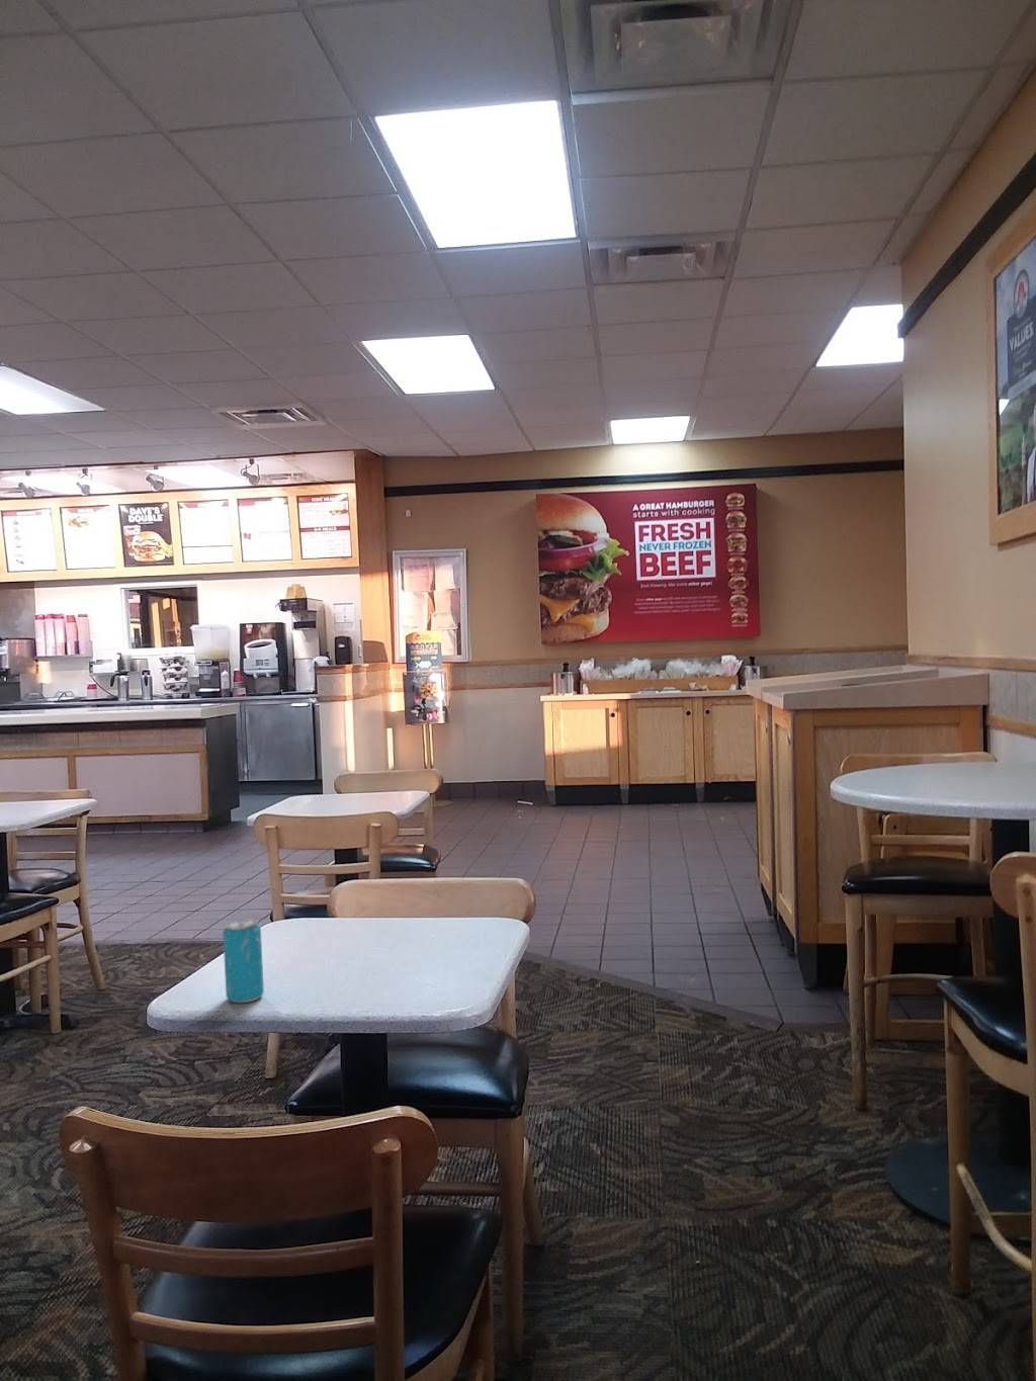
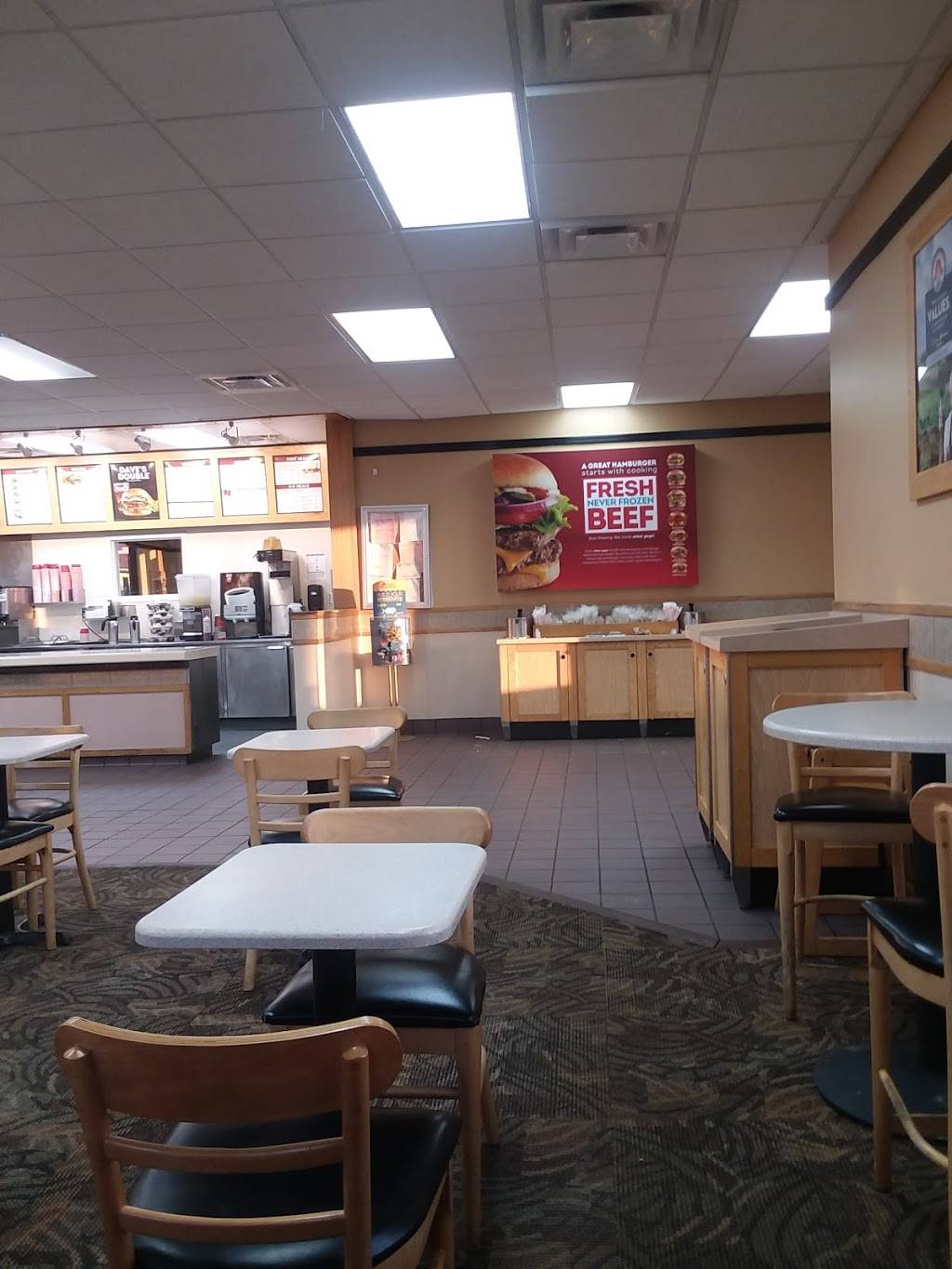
- beverage can [222,918,266,1003]
